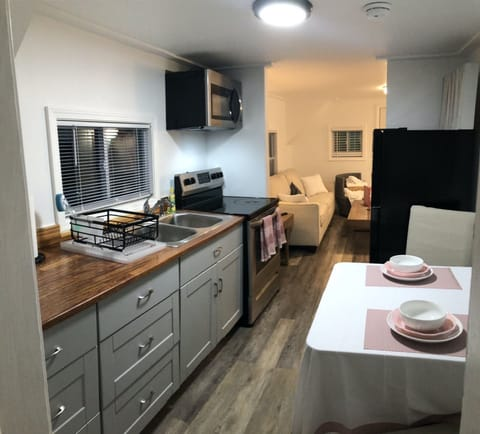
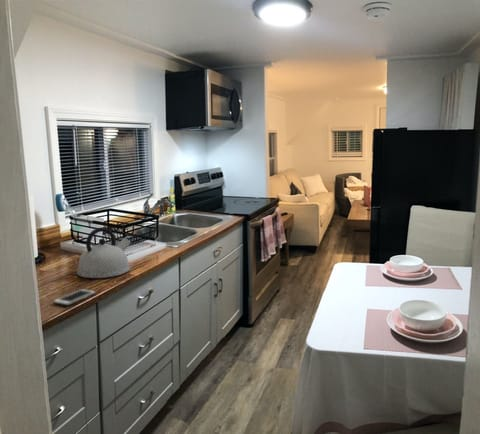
+ cell phone [52,288,97,307]
+ kettle [76,226,132,279]
